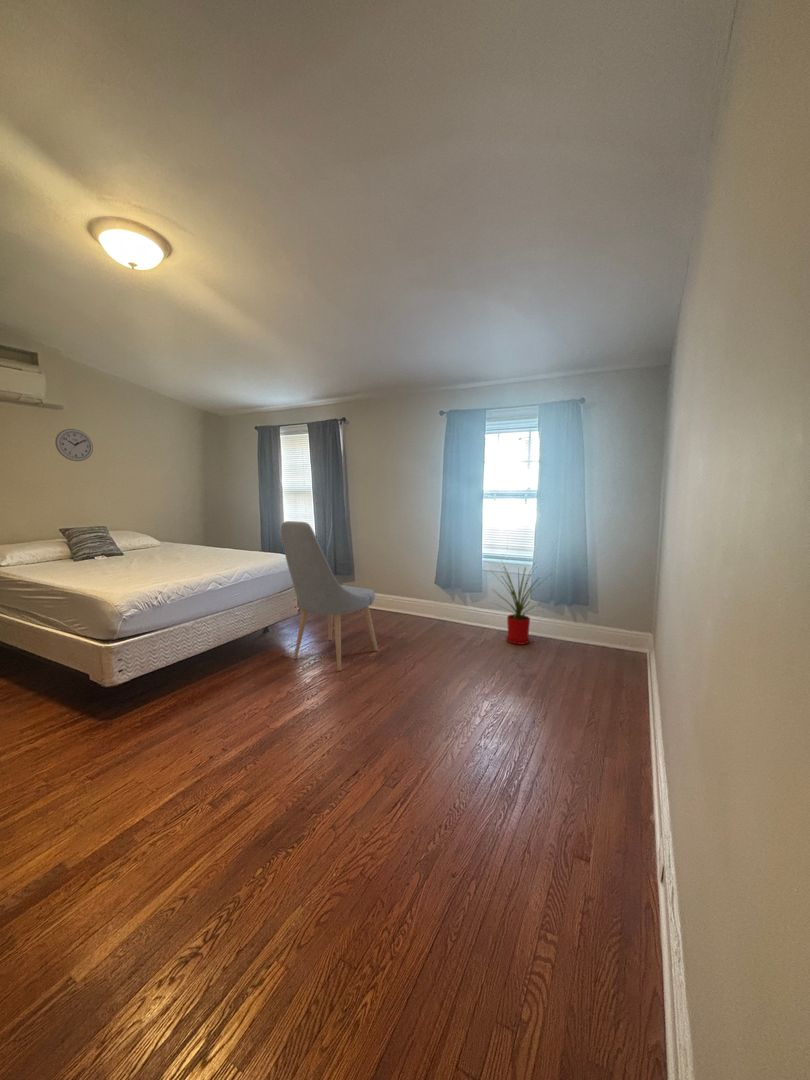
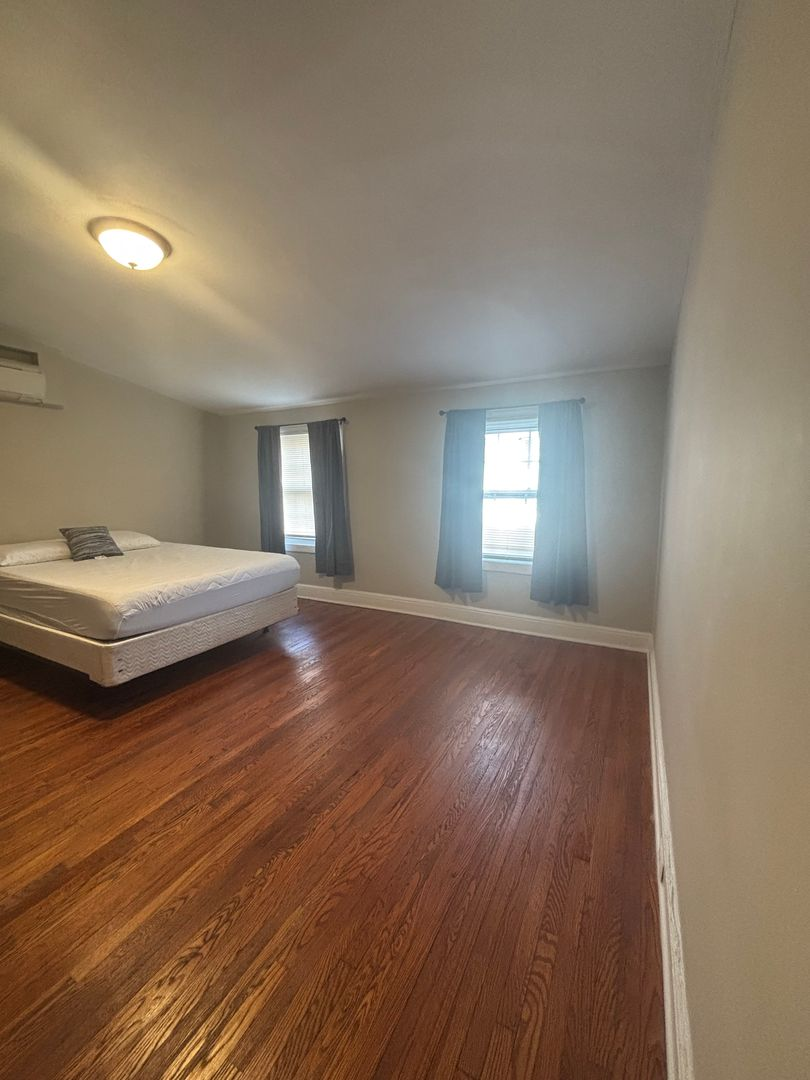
- chair [280,520,379,672]
- wall clock [54,428,94,462]
- house plant [487,561,553,646]
